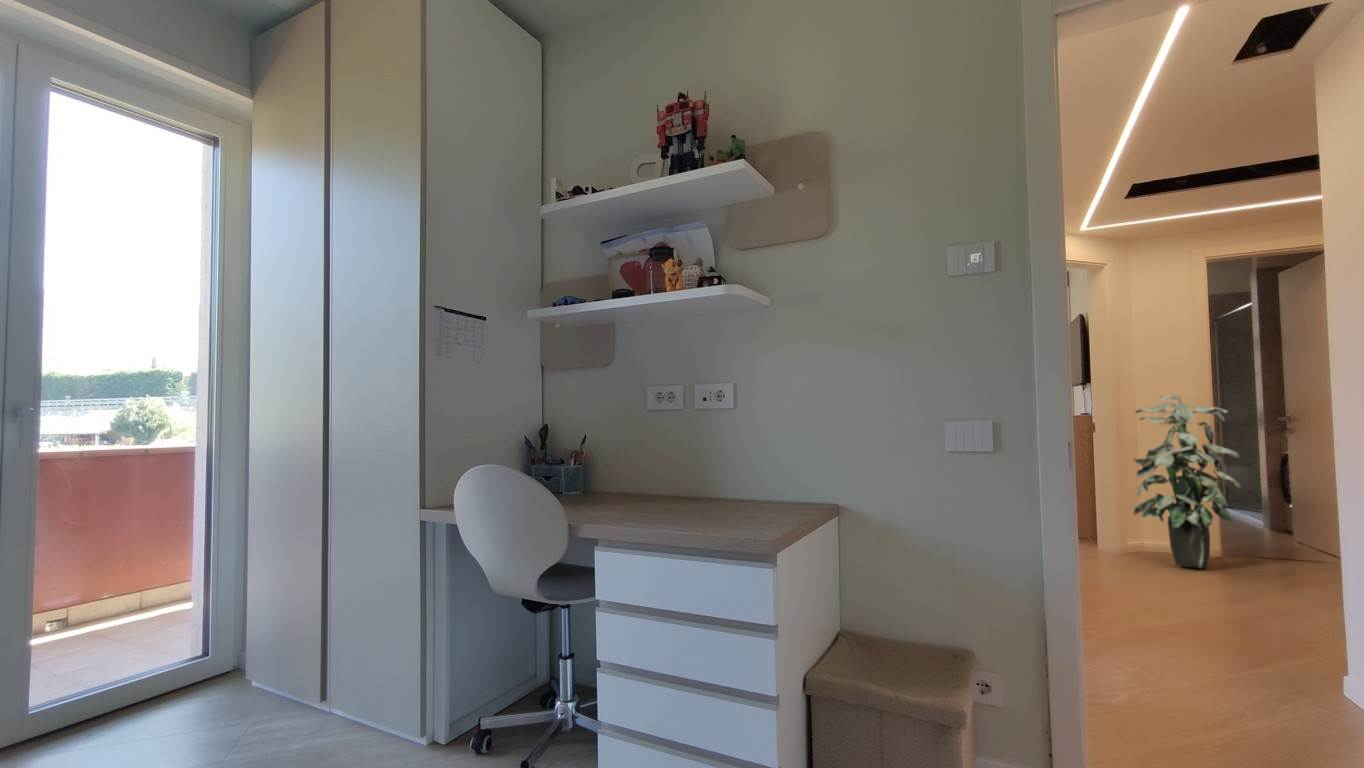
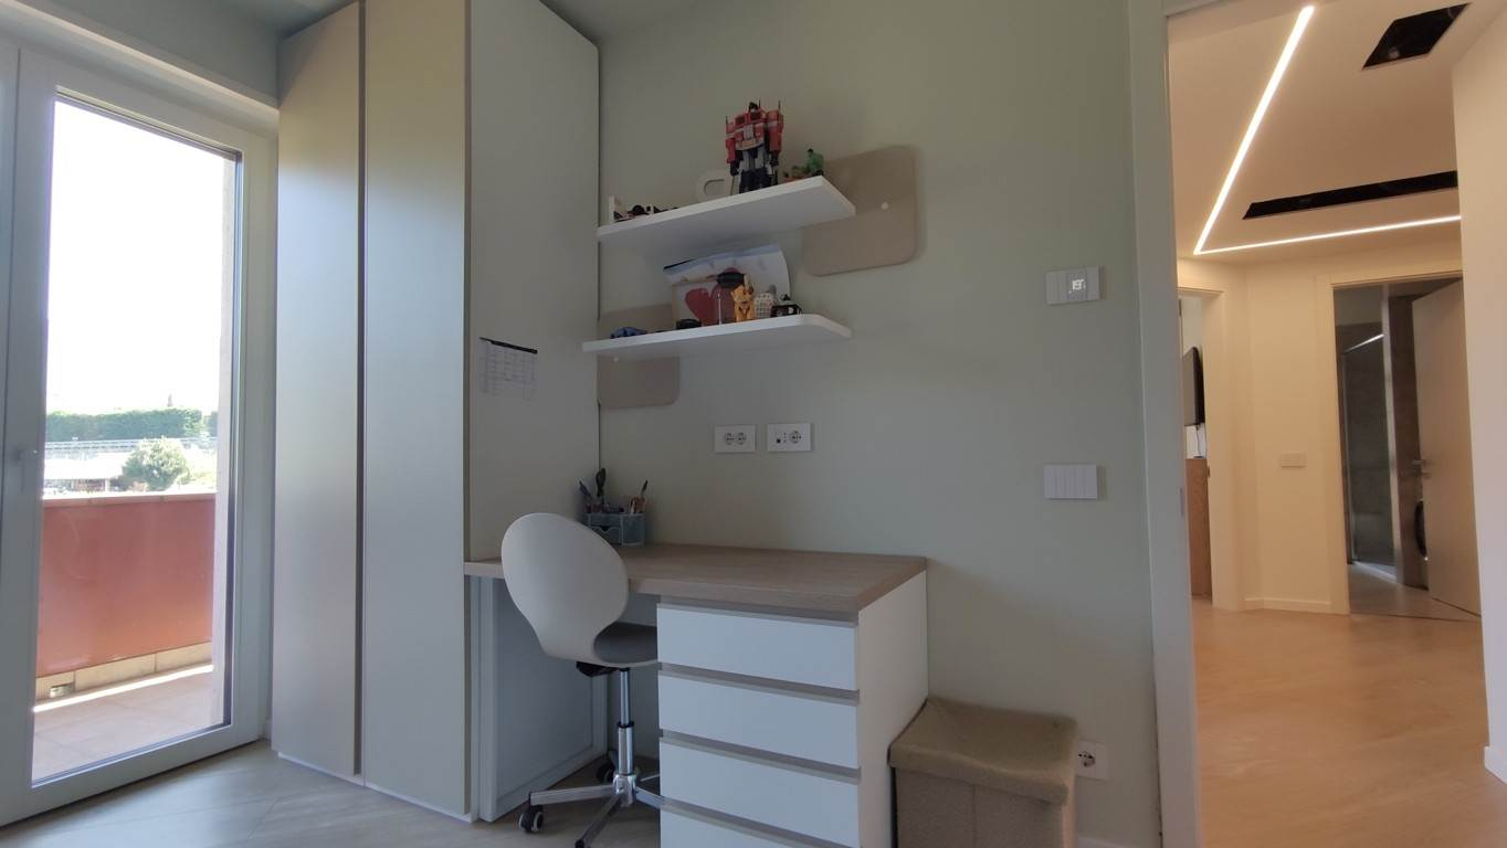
- indoor plant [1132,394,1242,569]
